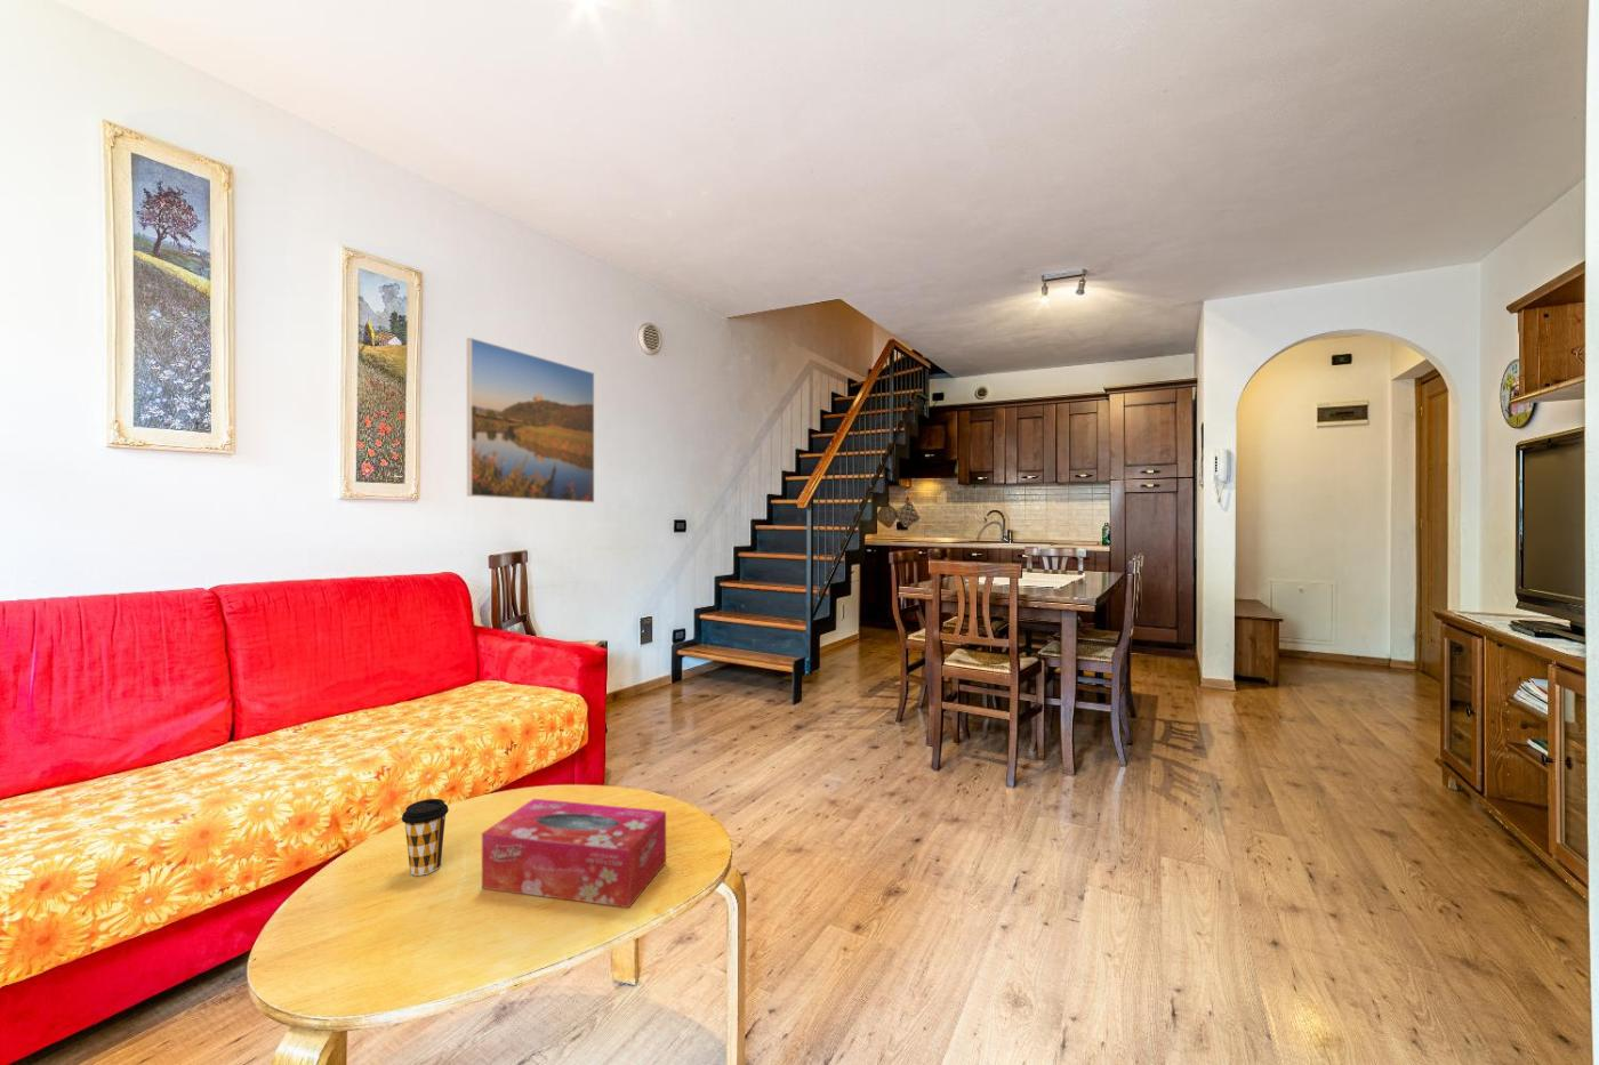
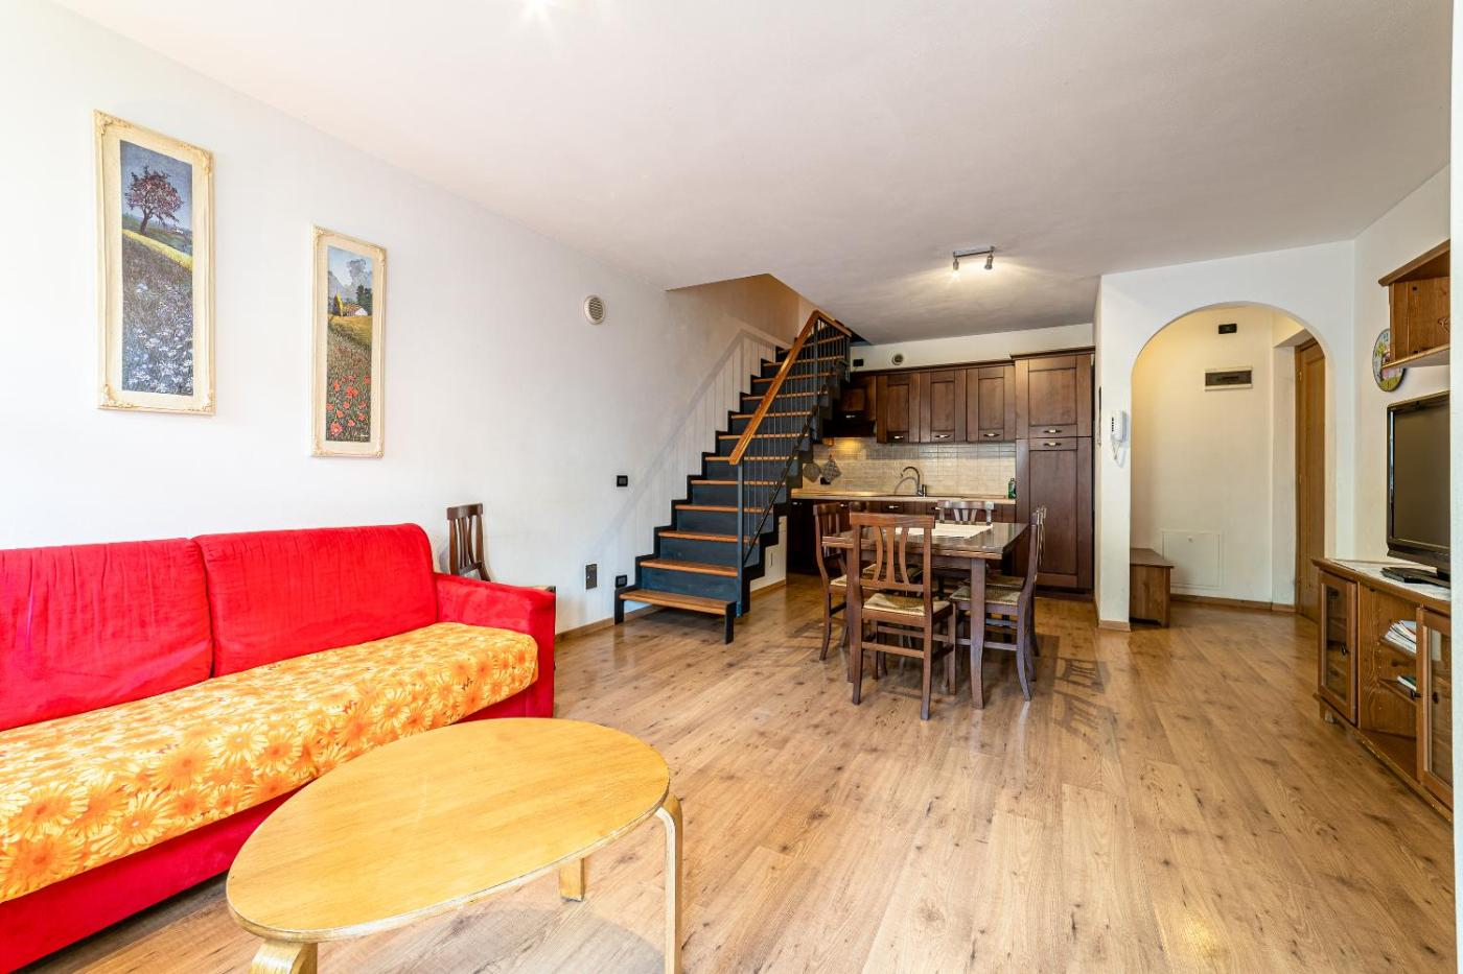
- coffee cup [401,798,451,877]
- tissue box [480,798,667,908]
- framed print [466,336,596,504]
